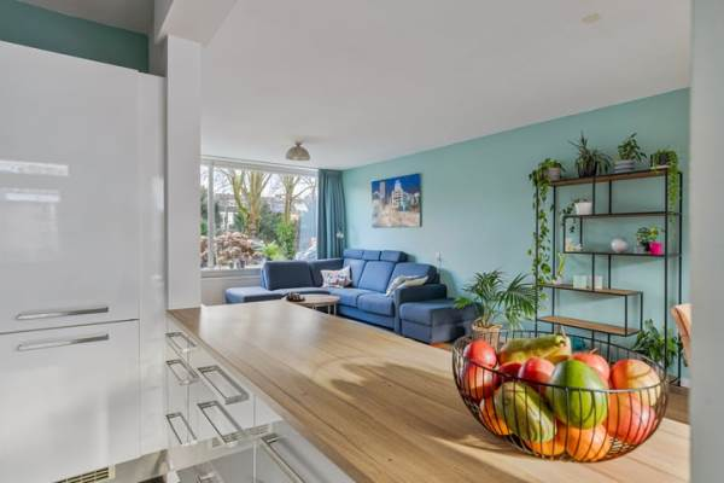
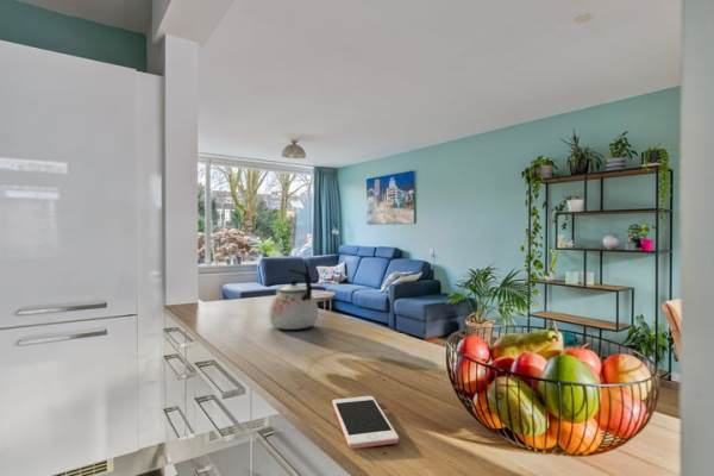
+ kettle [268,268,320,331]
+ cell phone [331,395,400,450]
